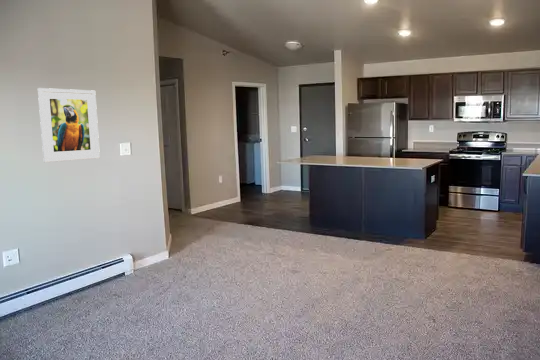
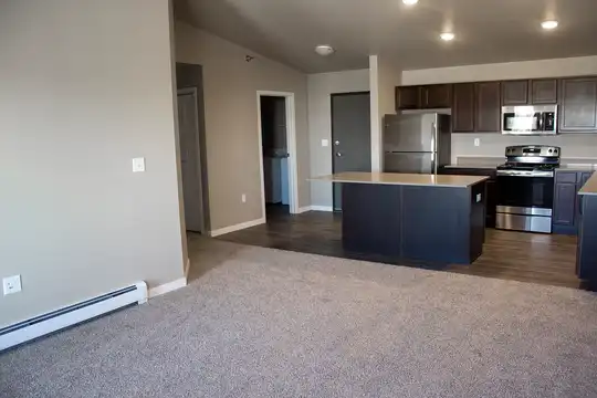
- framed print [37,87,101,163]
